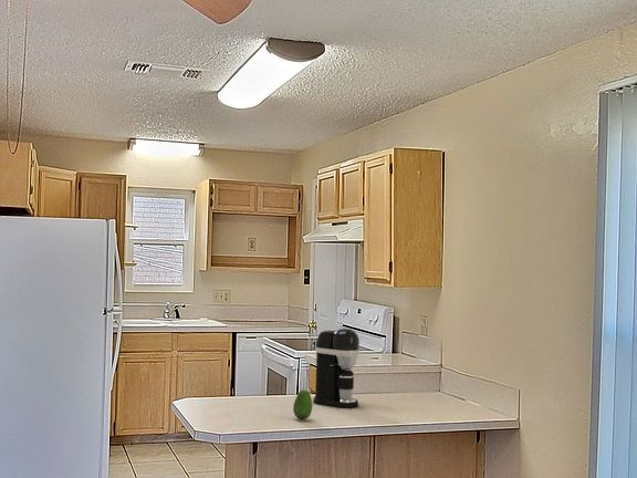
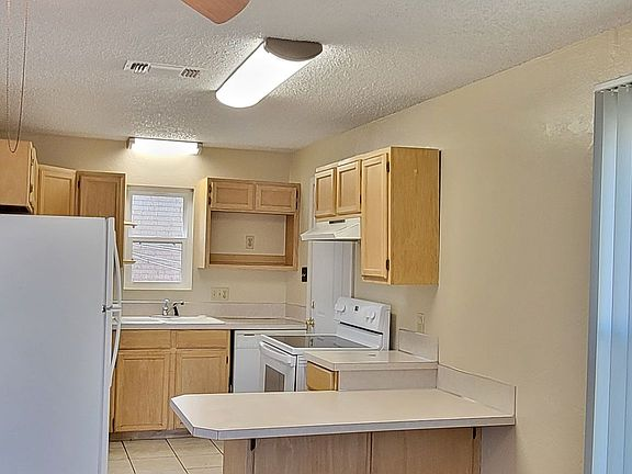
- coffee maker [312,328,361,409]
- fruit [292,389,313,420]
